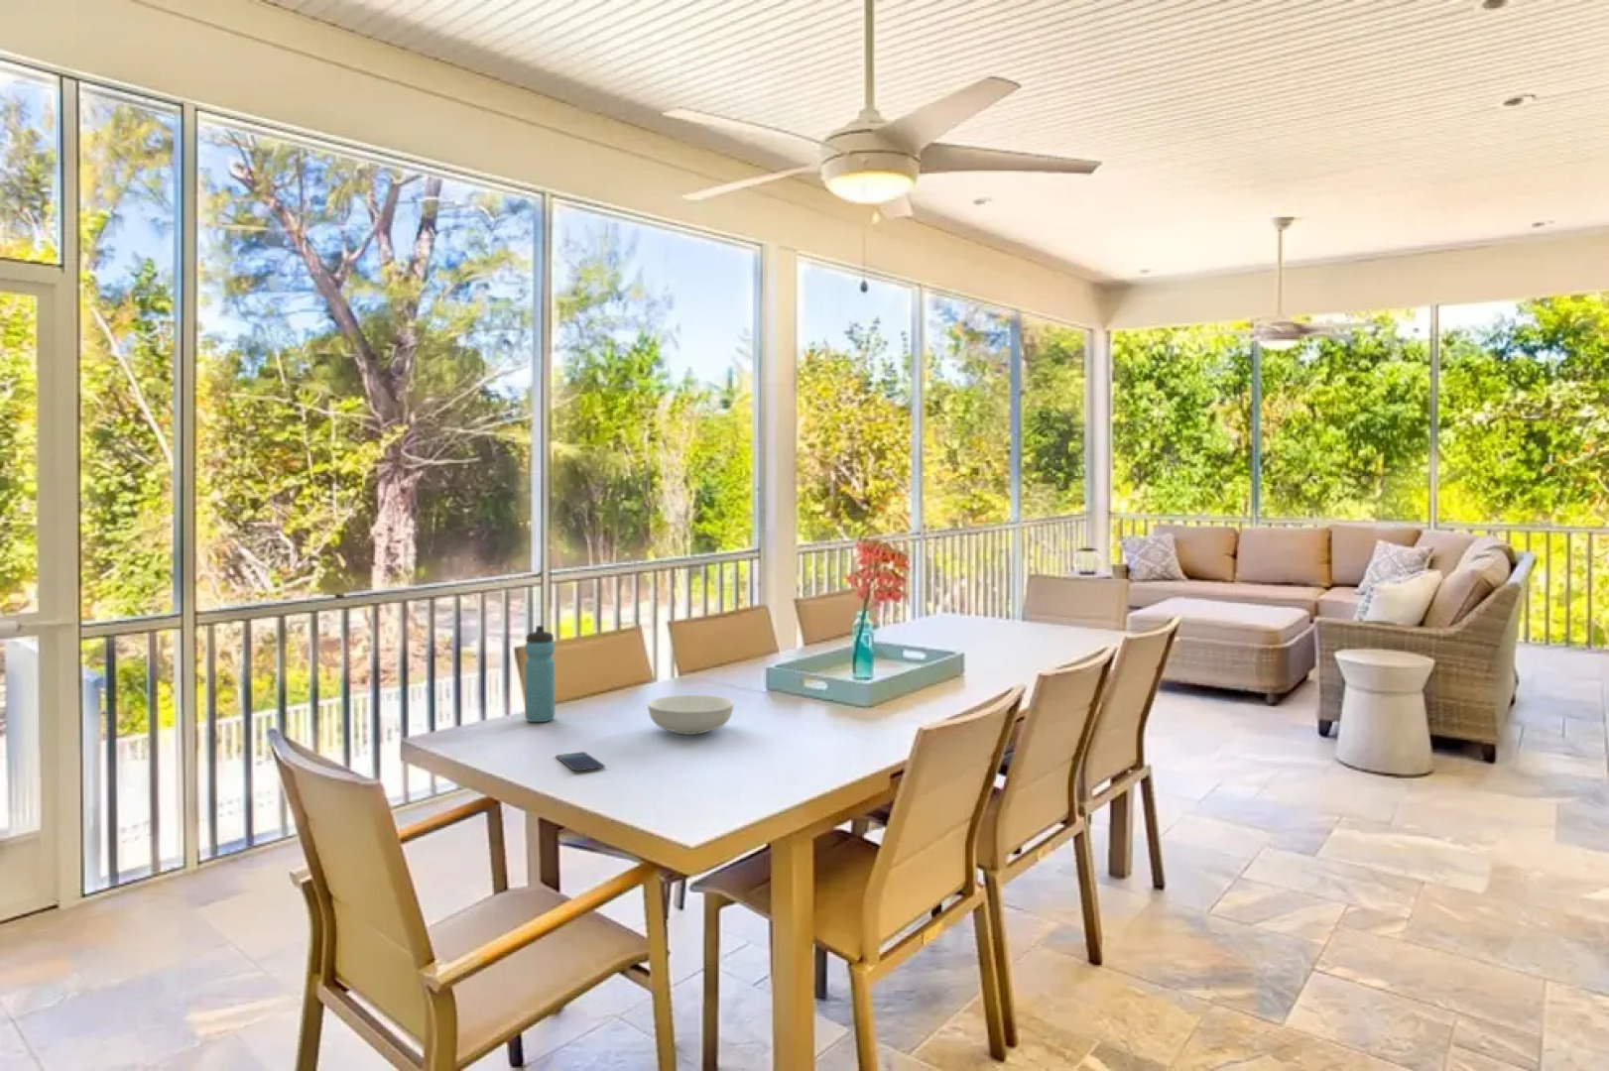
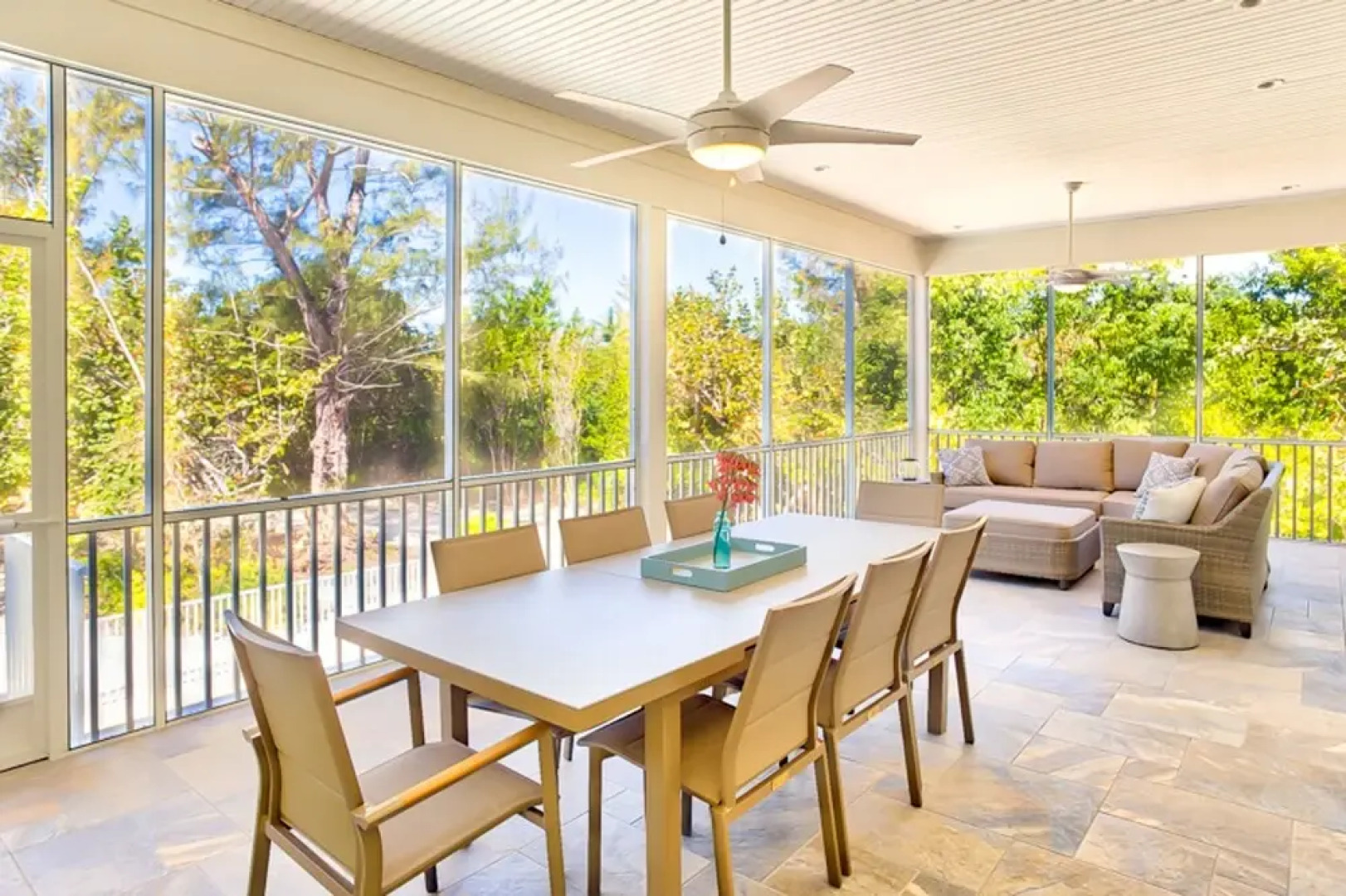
- smartphone [555,751,606,771]
- water bottle [524,625,556,723]
- serving bowl [647,694,735,736]
